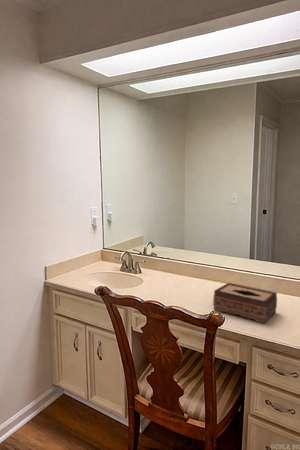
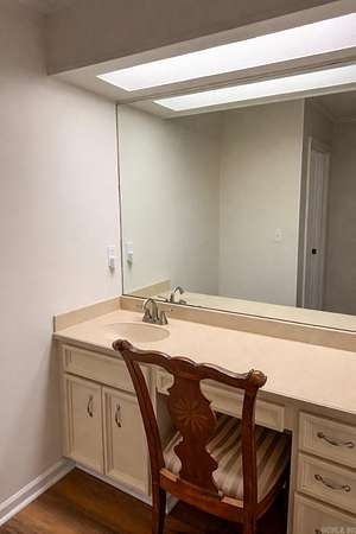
- tissue box [212,282,278,325]
